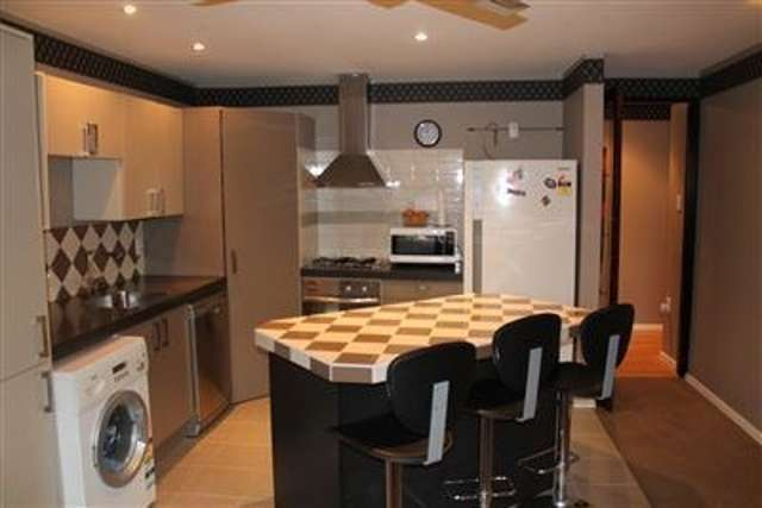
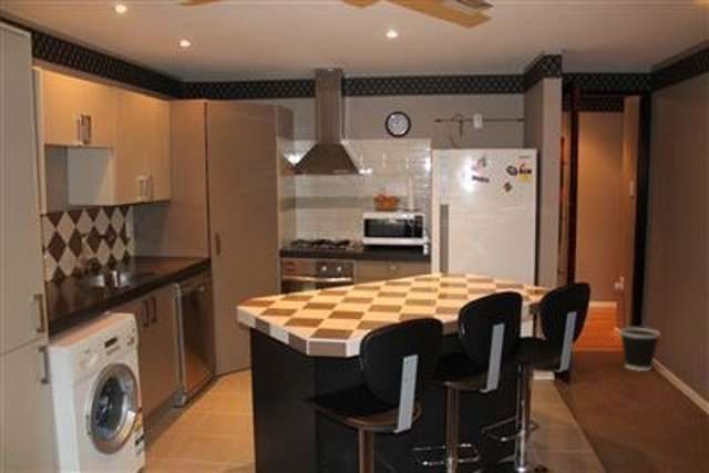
+ wastebasket [618,327,661,372]
